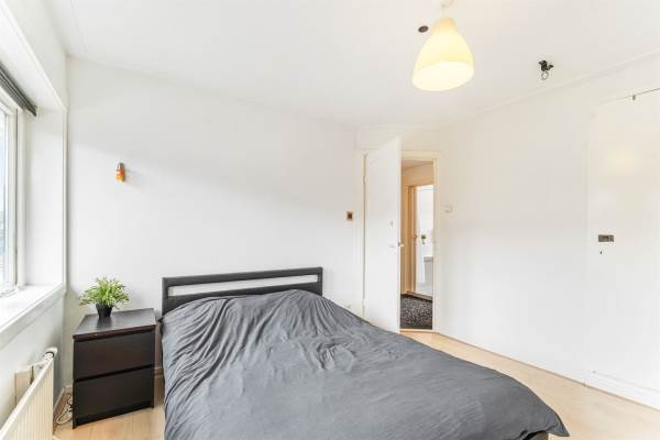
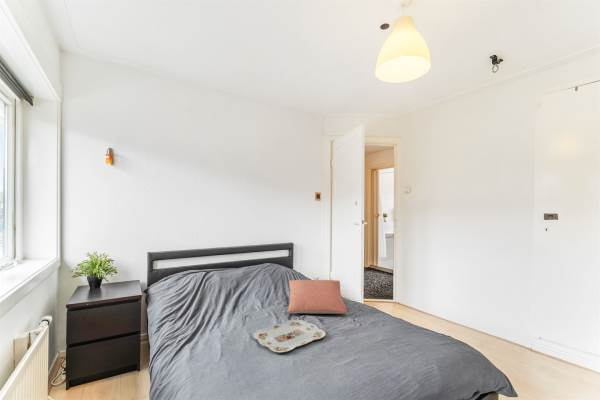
+ pillow [286,279,348,315]
+ serving tray [252,319,327,354]
